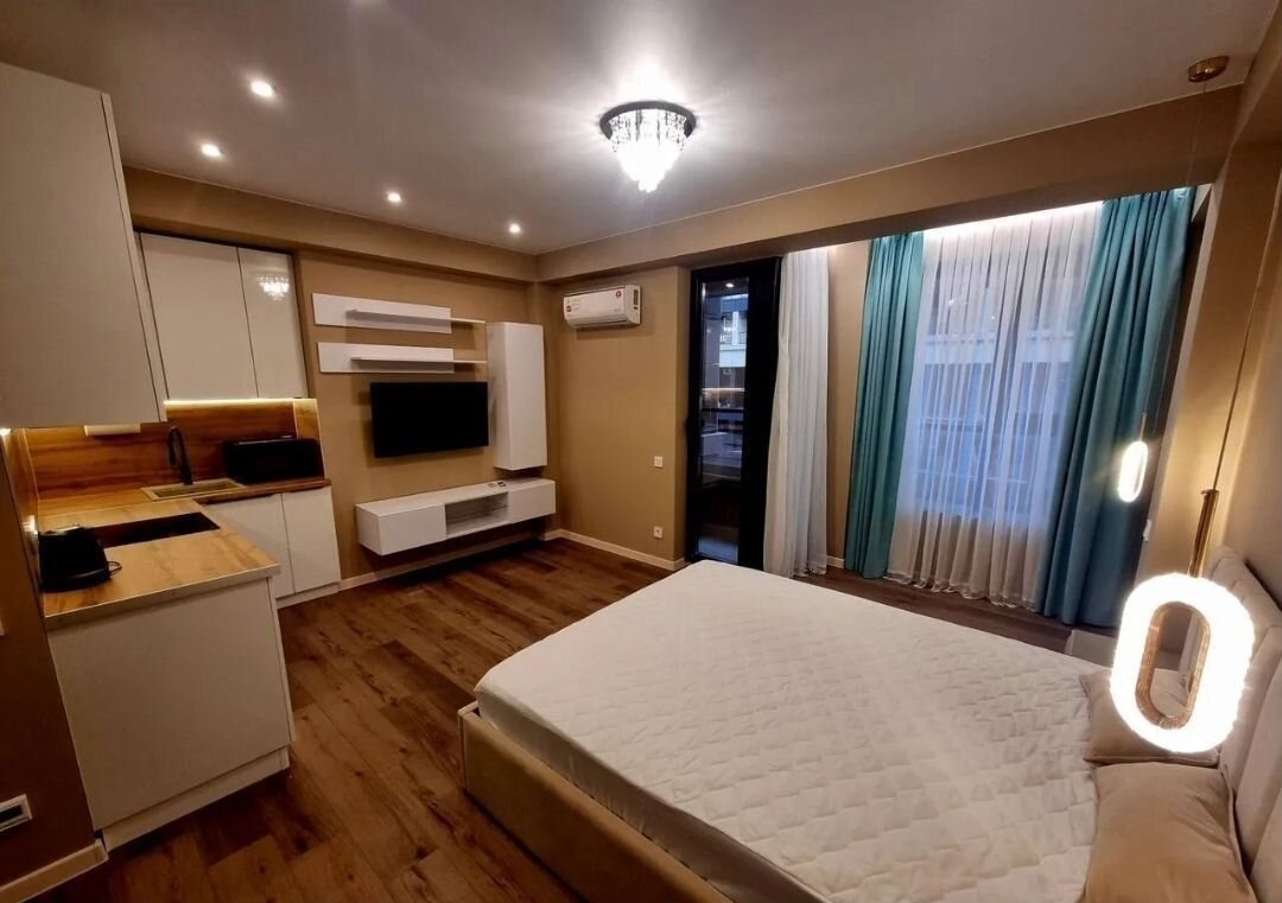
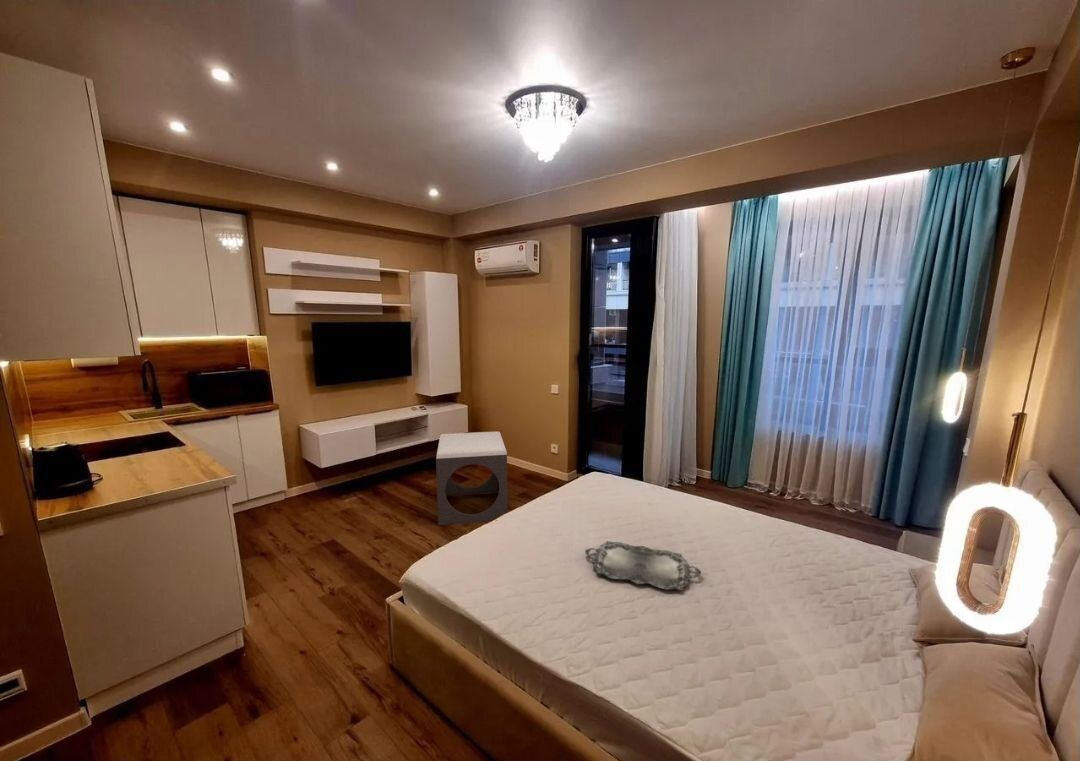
+ serving tray [584,540,702,592]
+ footstool [435,430,508,526]
